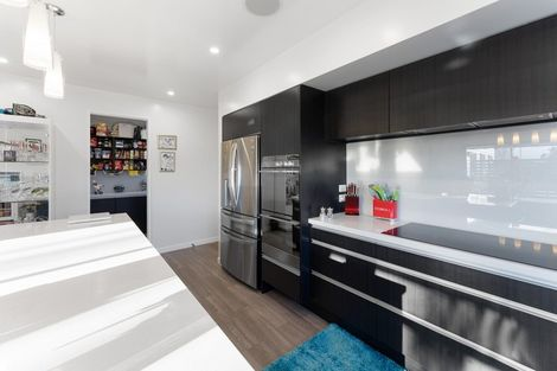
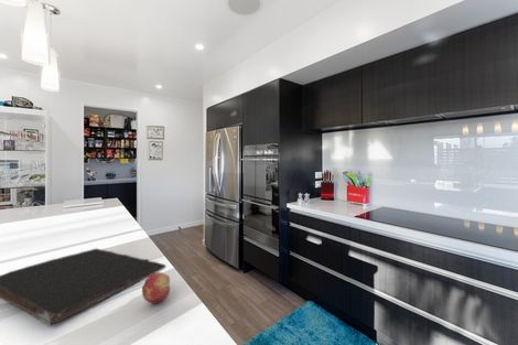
+ cutting board [0,247,168,326]
+ fruit [141,271,171,305]
